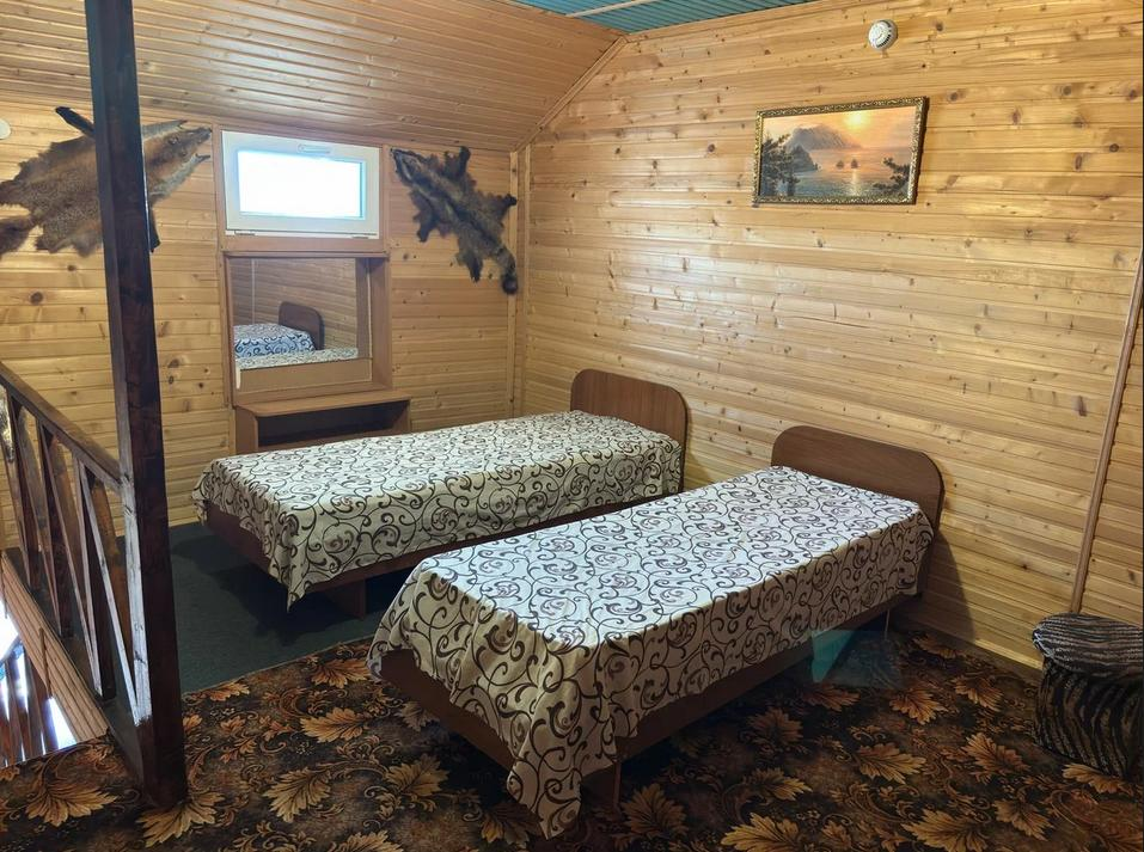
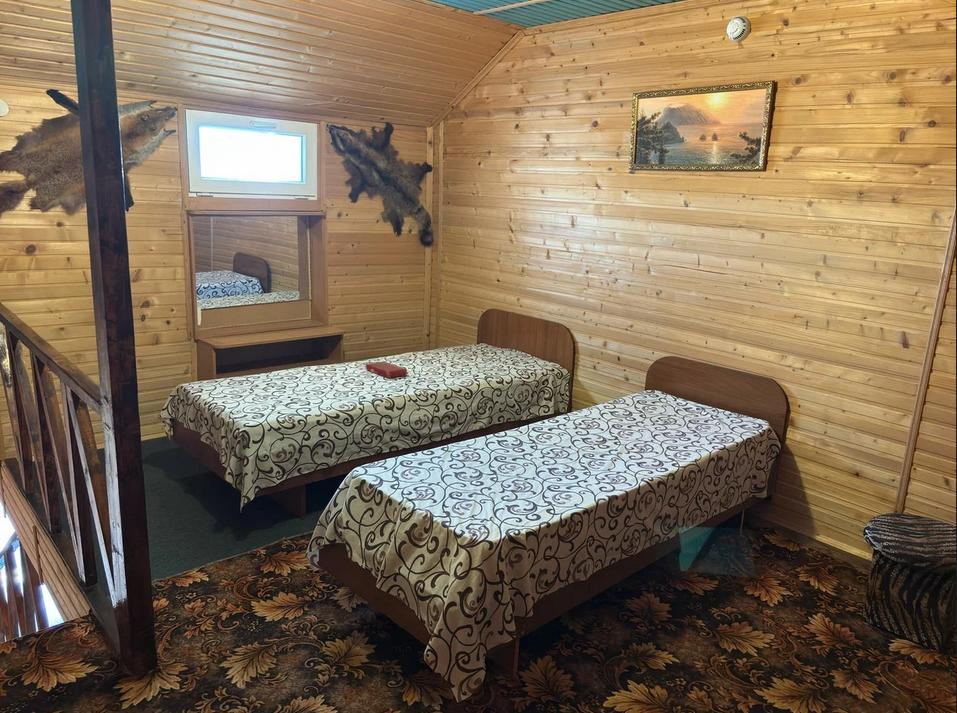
+ book [365,360,408,379]
